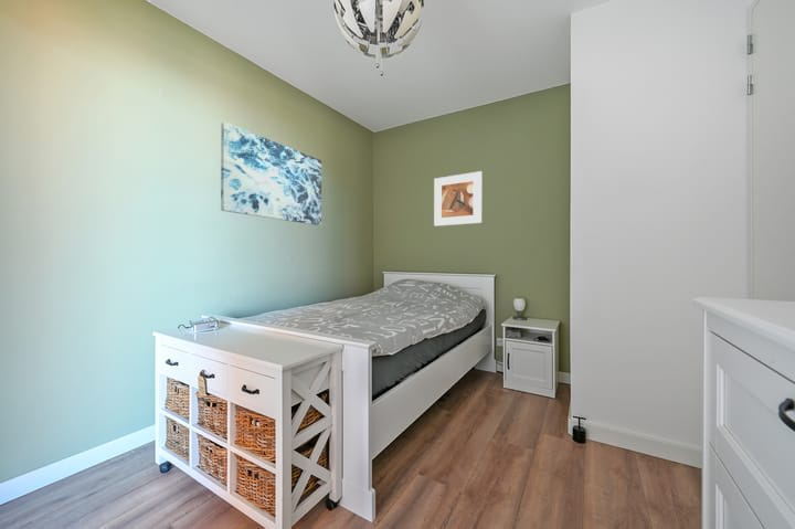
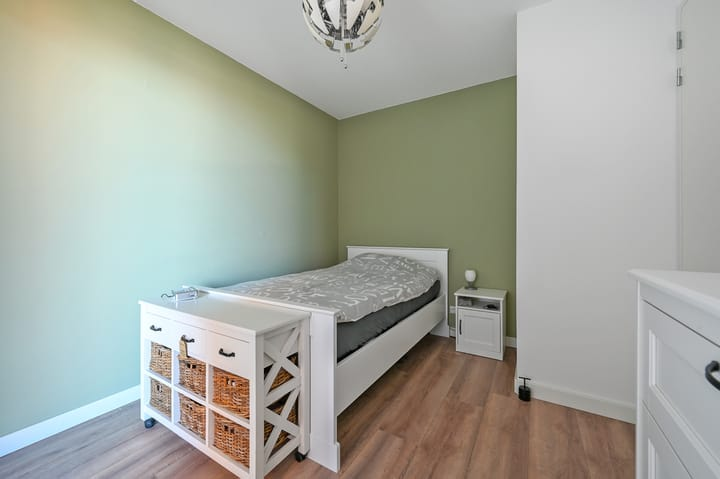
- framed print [433,170,483,228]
- wall art [220,121,322,226]
